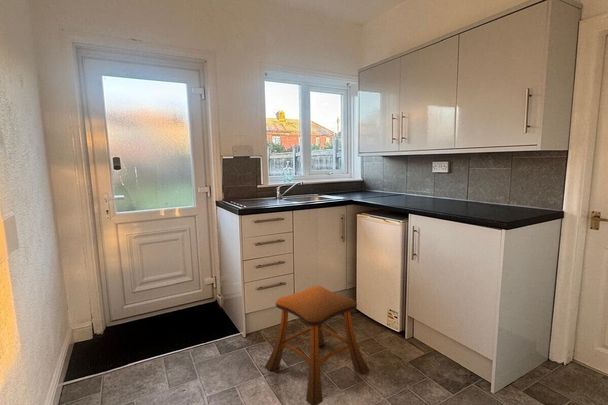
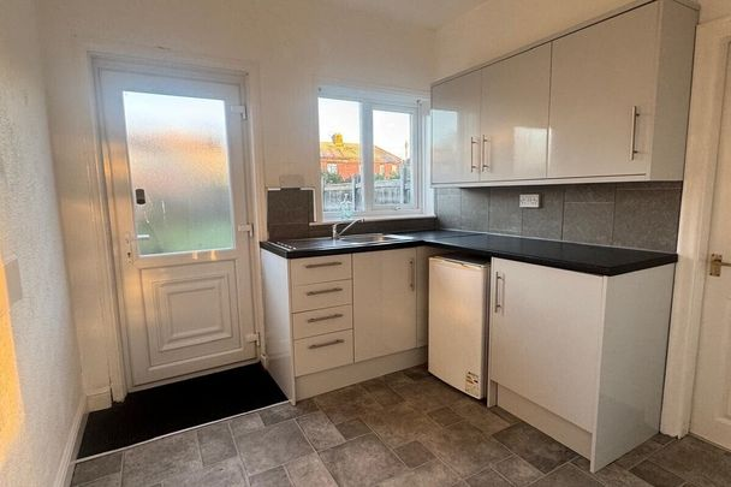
- stool [264,285,370,405]
